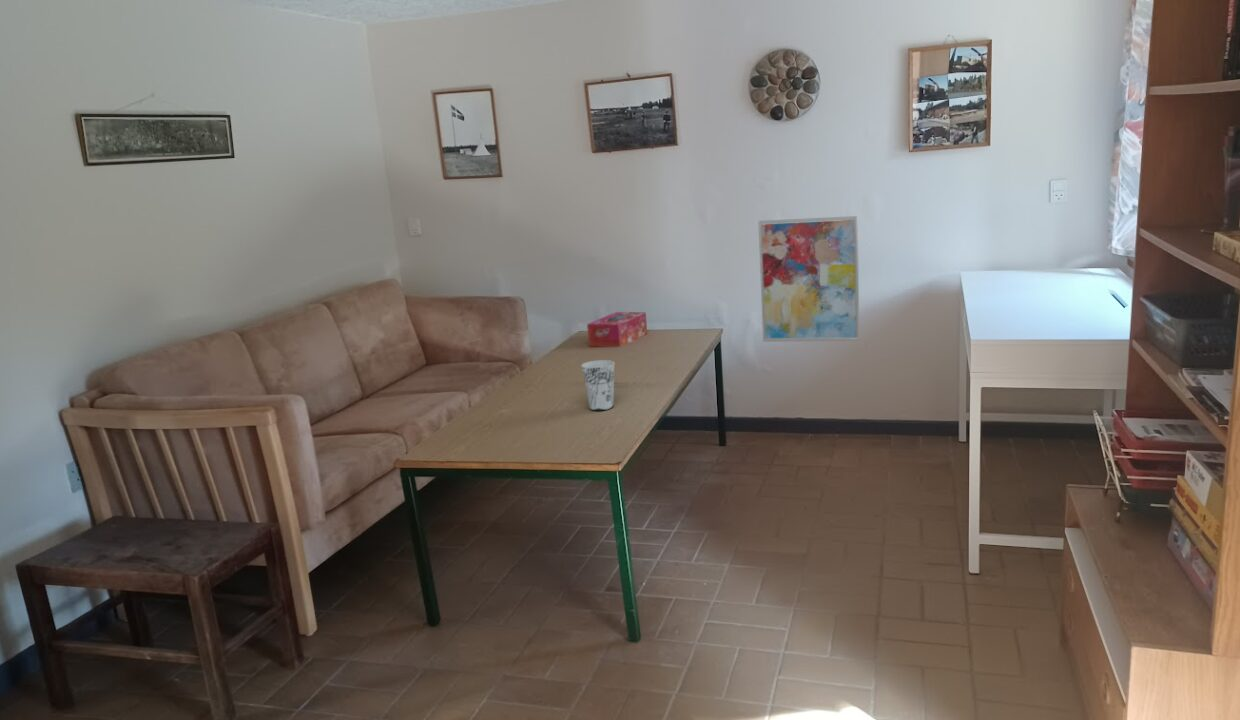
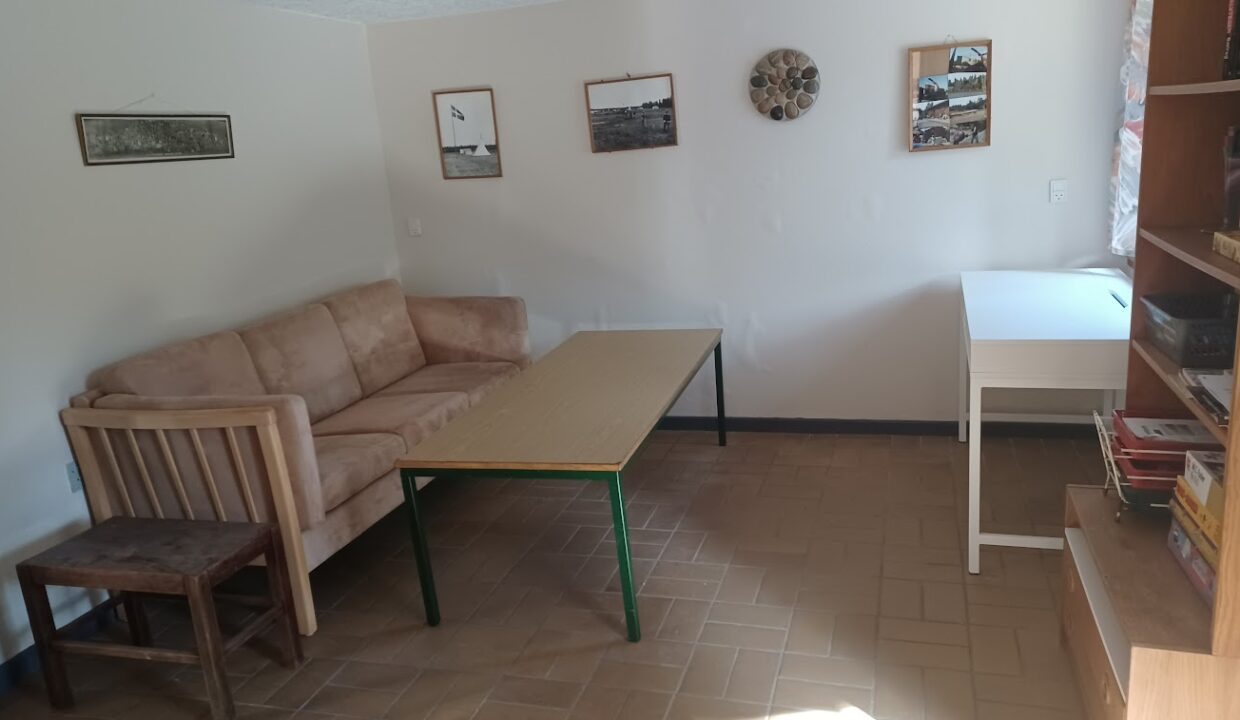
- cup [581,359,615,412]
- tissue box [586,311,648,348]
- wall art [757,215,861,343]
